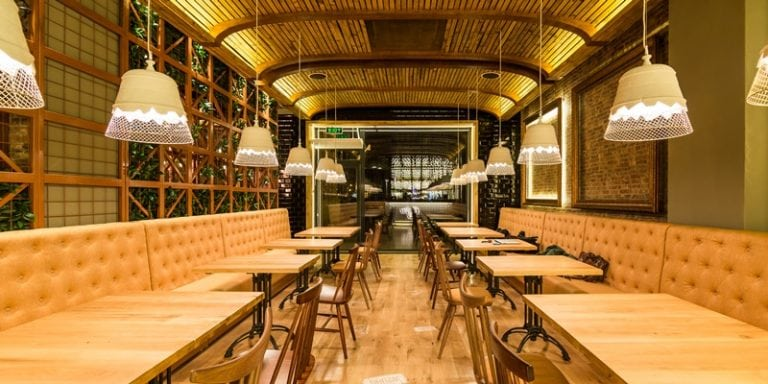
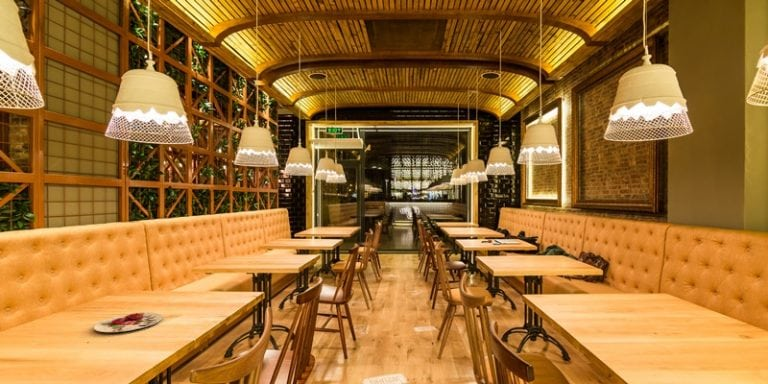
+ plate [93,312,163,333]
